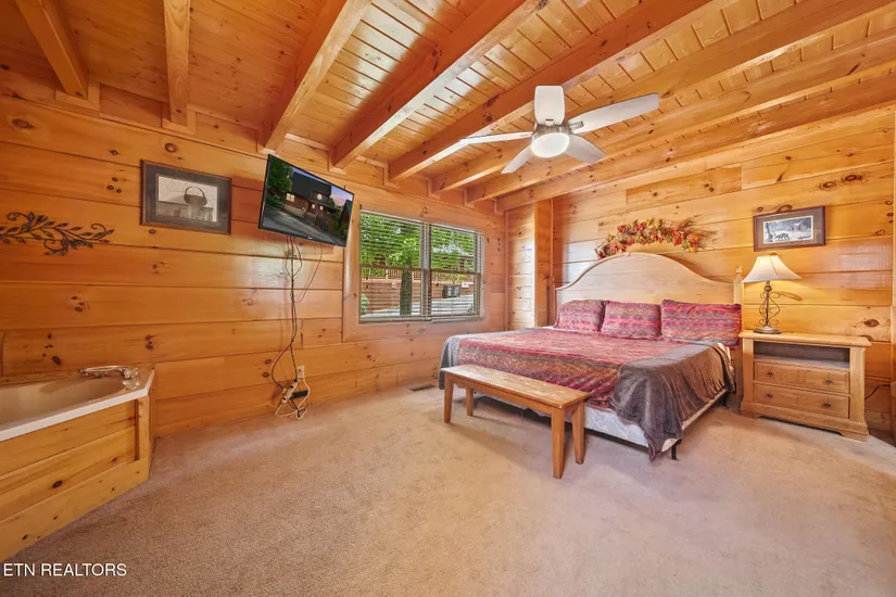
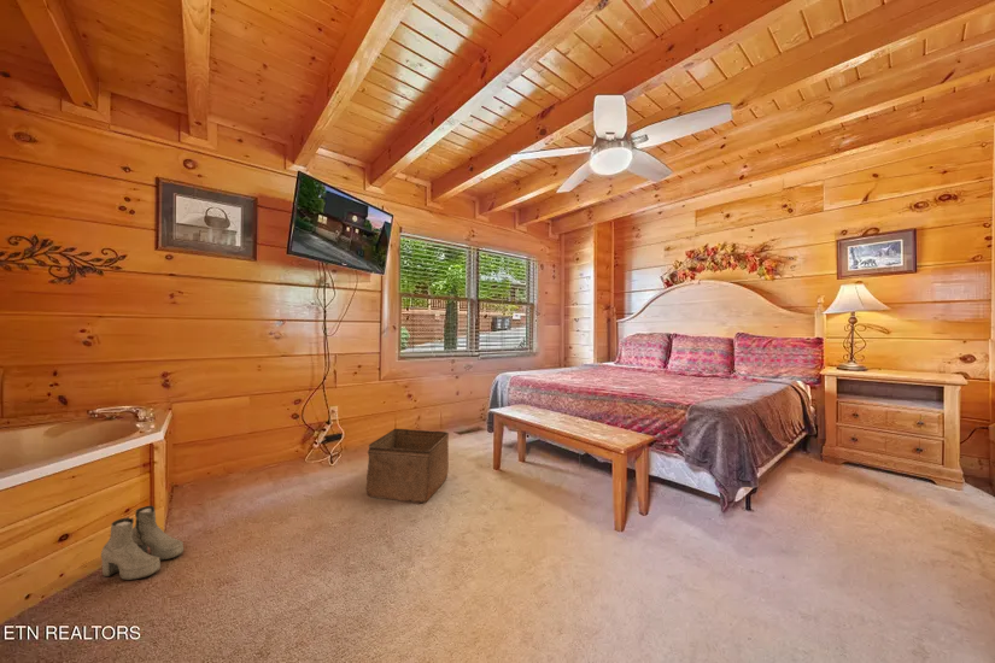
+ boots [100,505,185,581]
+ storage bin [365,428,450,504]
